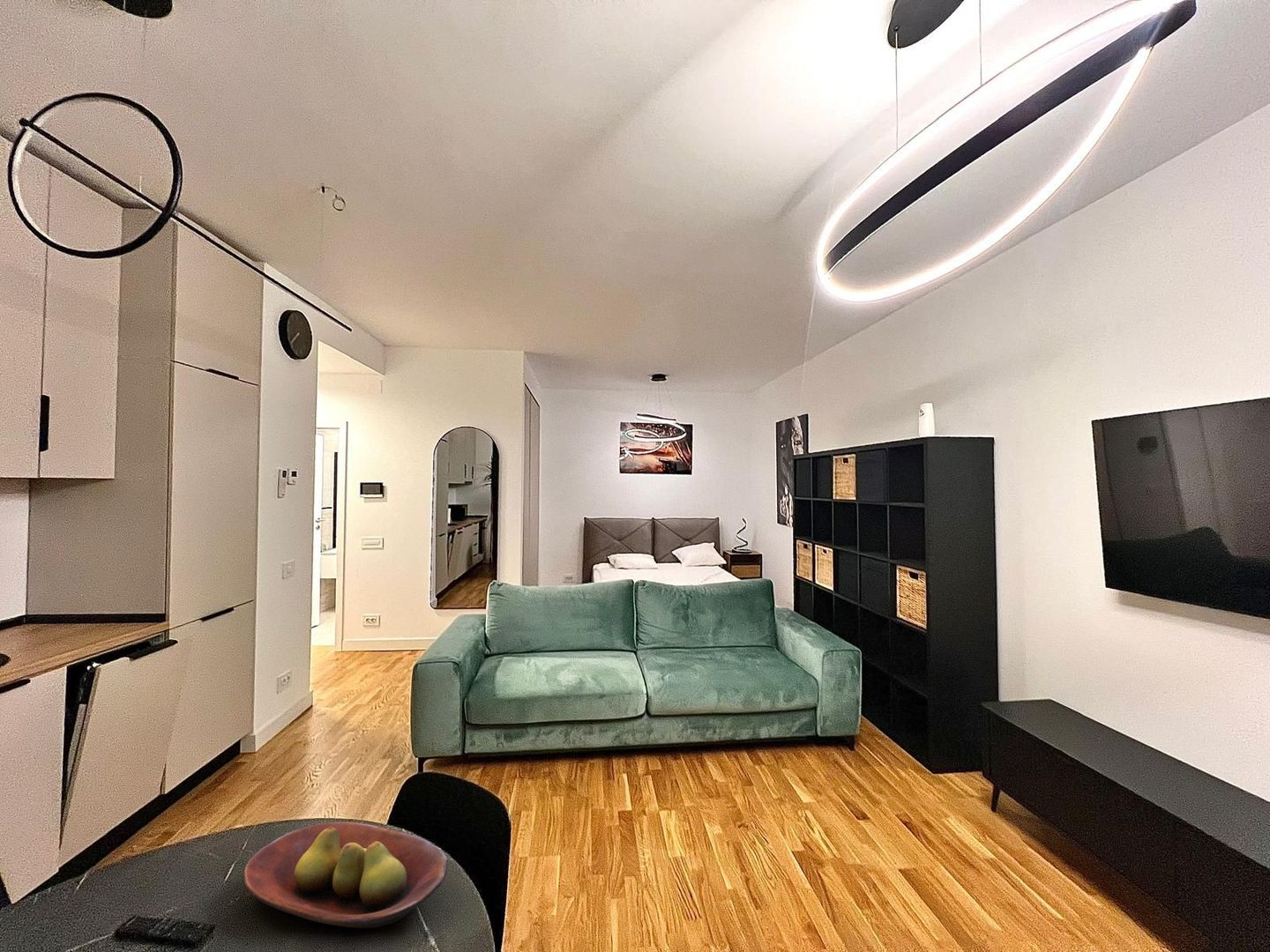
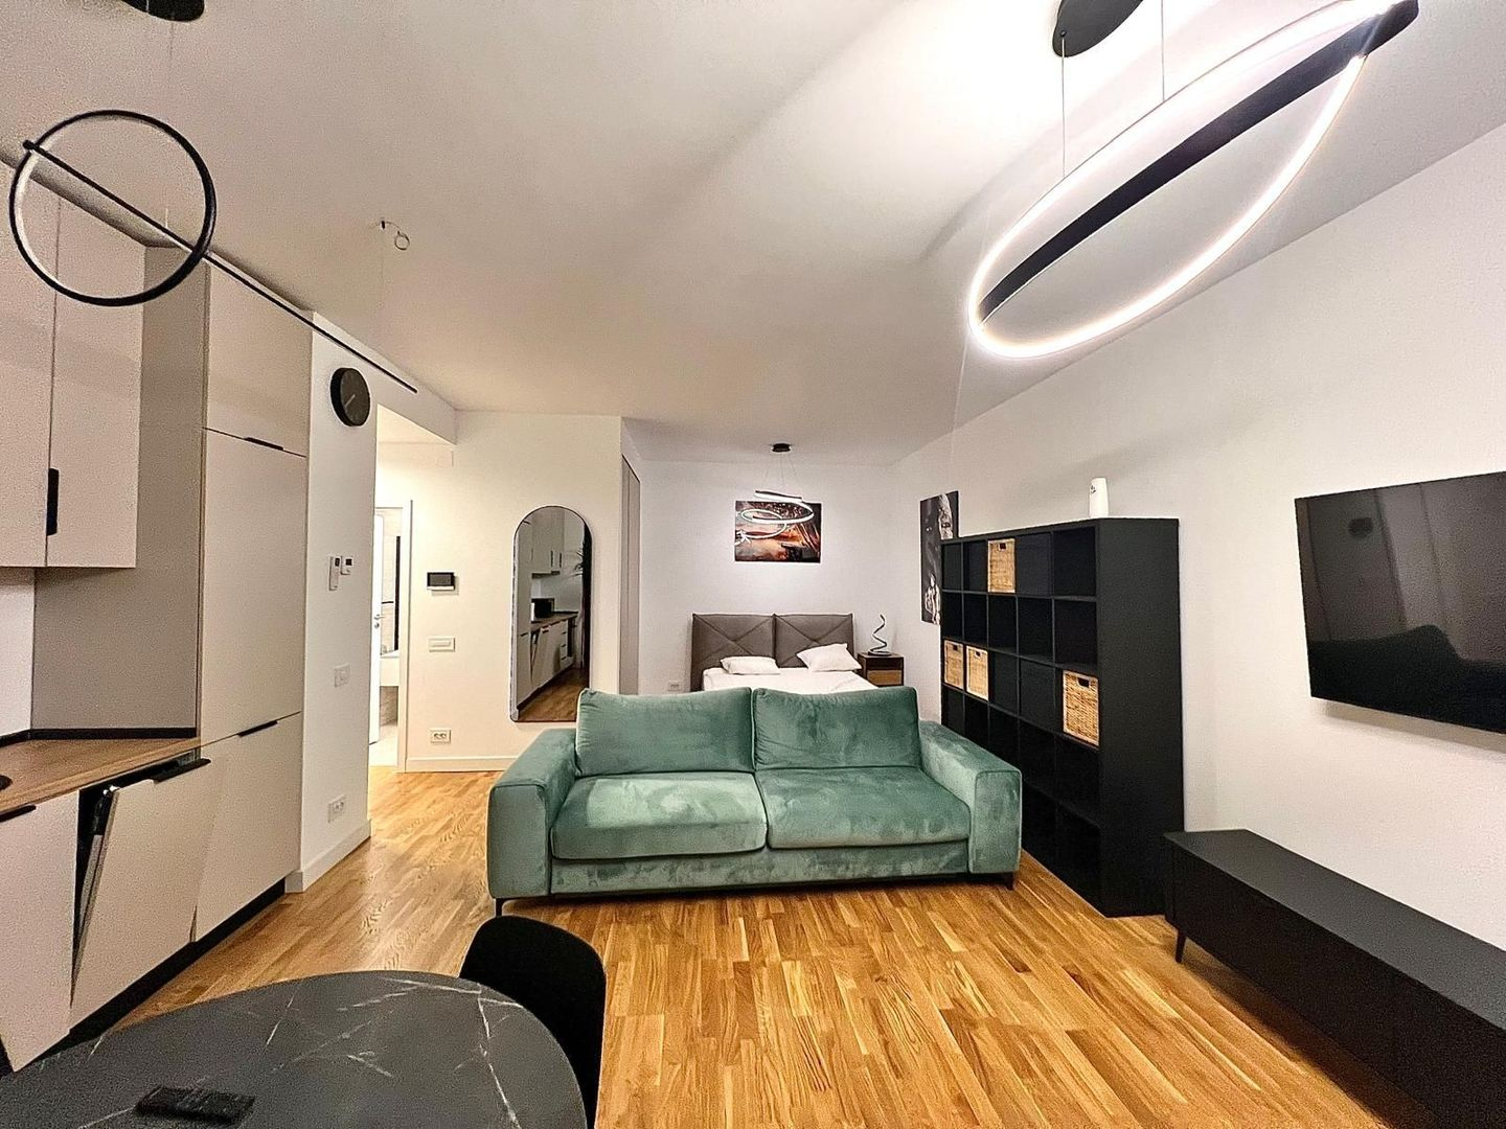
- fruit bowl [243,822,449,929]
